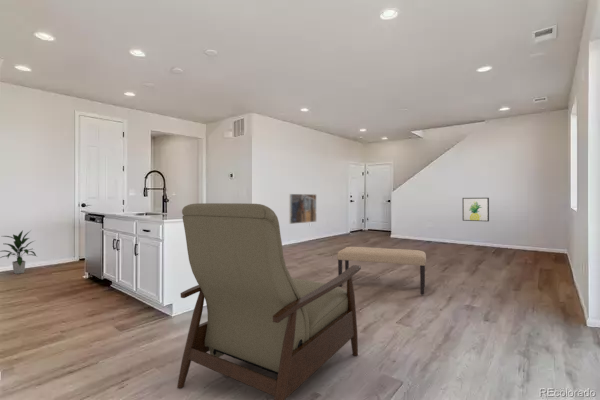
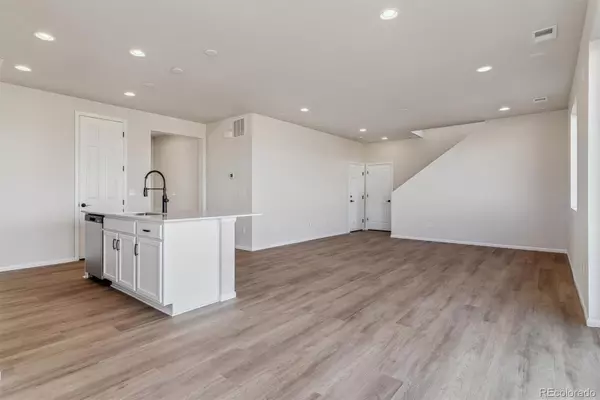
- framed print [288,193,317,225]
- indoor plant [0,229,39,275]
- bench [336,246,427,296]
- chair [176,202,362,400]
- wall art [462,197,490,222]
